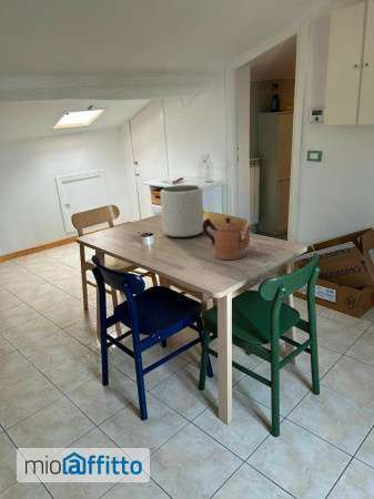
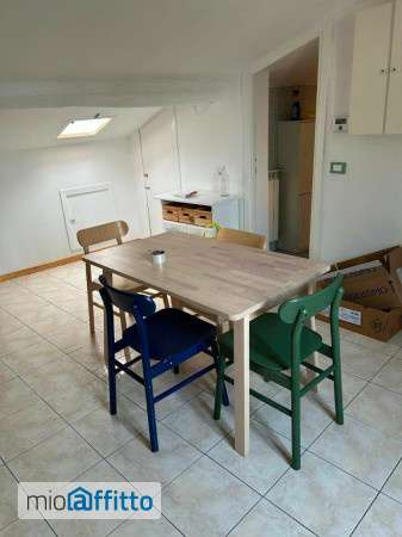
- plant pot [160,184,204,238]
- coffeepot [202,216,254,261]
